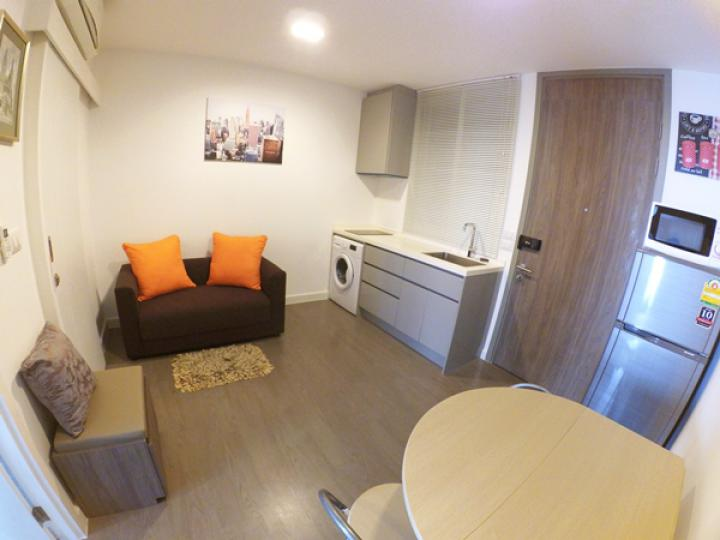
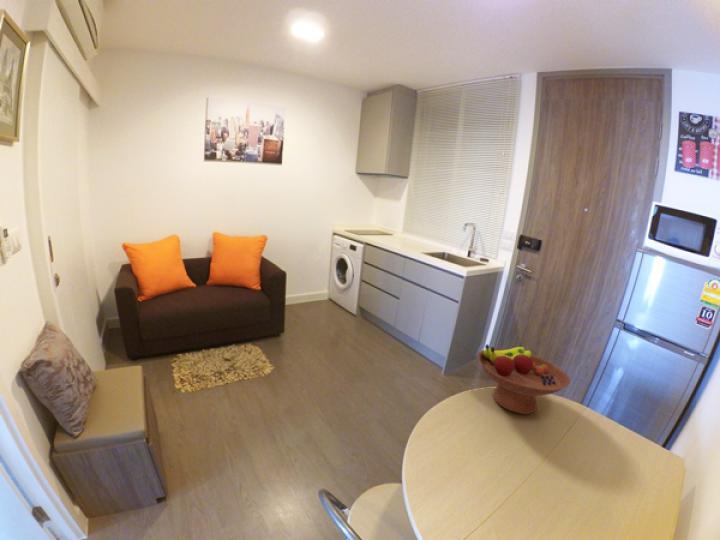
+ fruit bowl [476,343,571,415]
